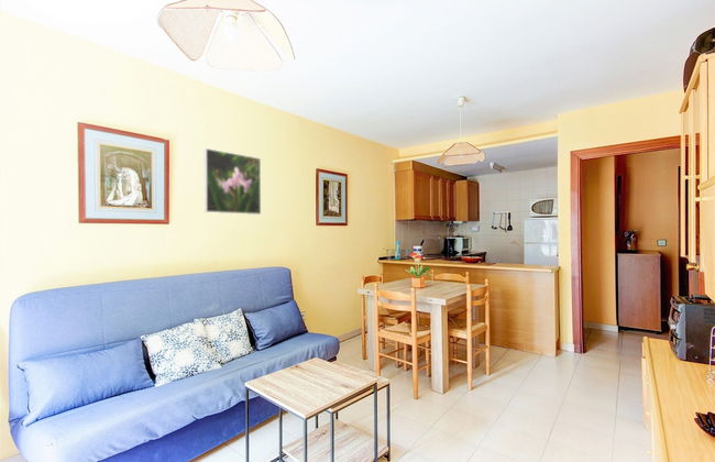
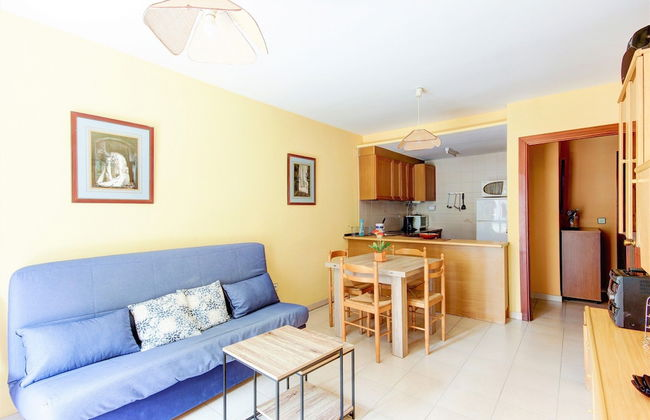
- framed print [202,147,262,216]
